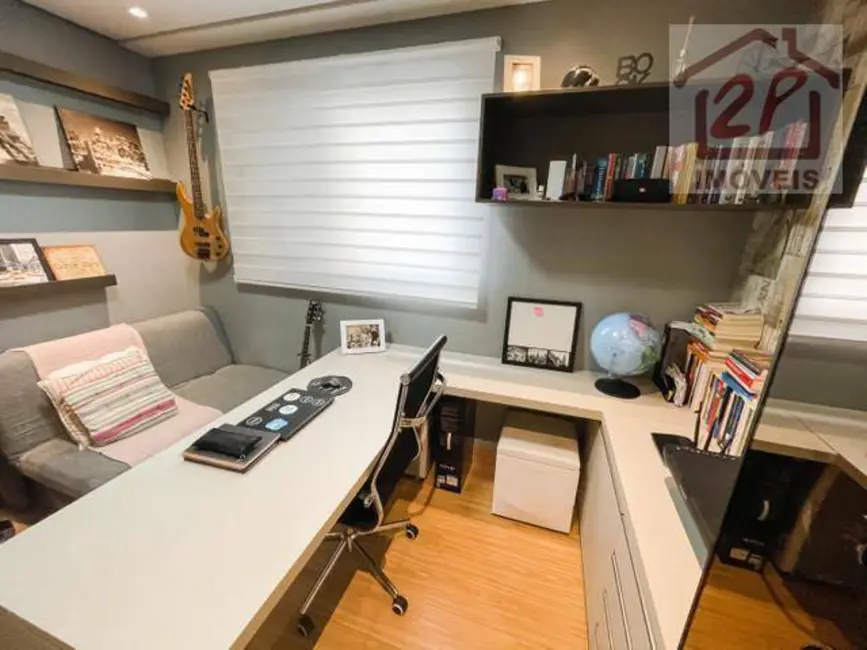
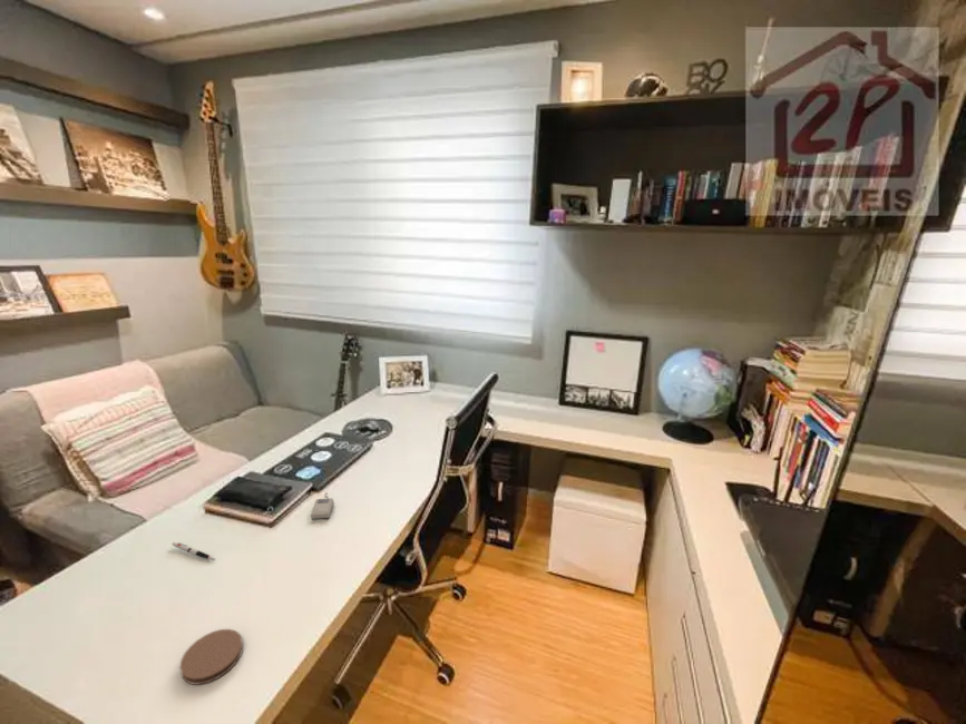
+ coaster [178,628,244,686]
+ computer mouse [310,491,335,520]
+ pen [170,541,216,561]
